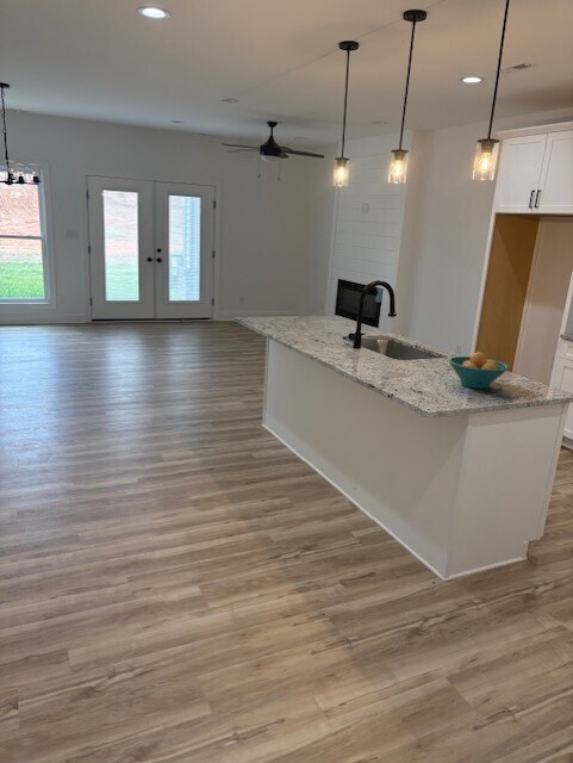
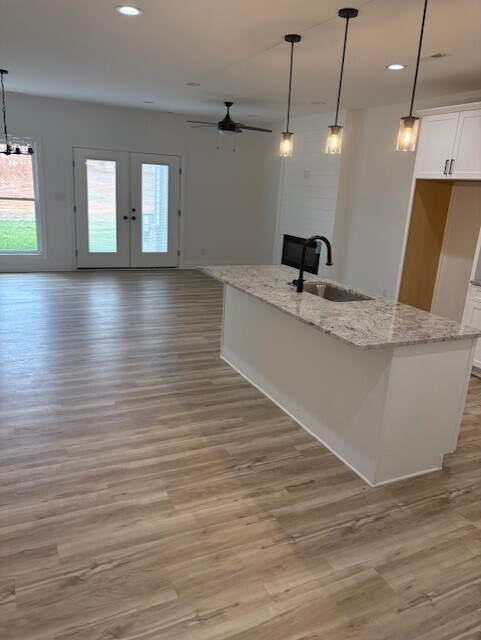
- fruit bowl [447,352,510,390]
